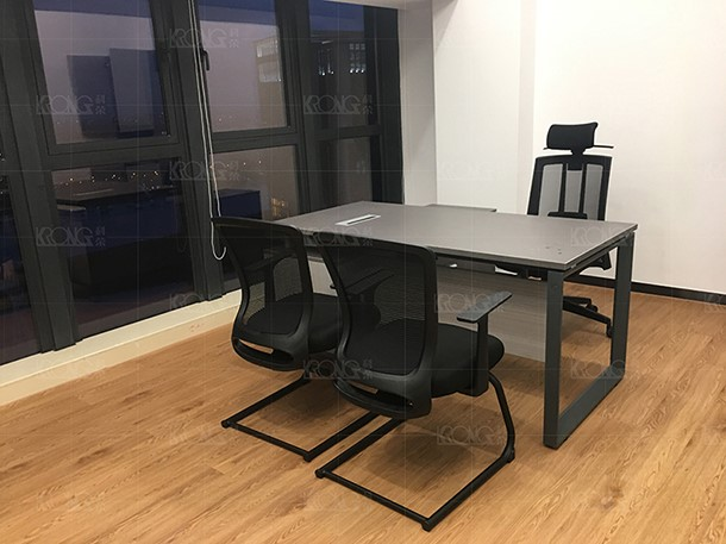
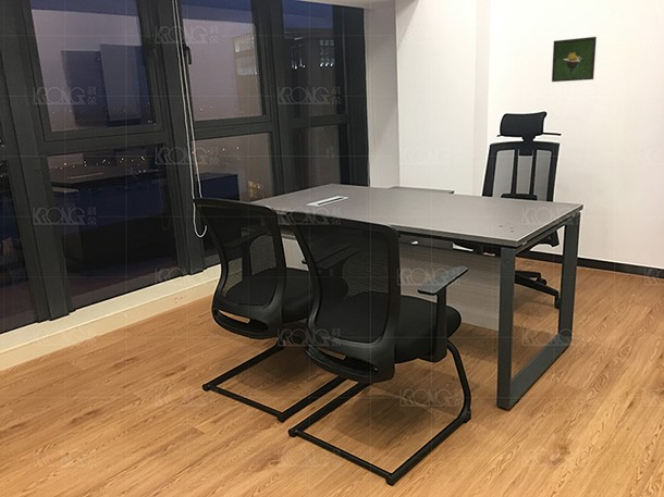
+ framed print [551,36,598,83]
